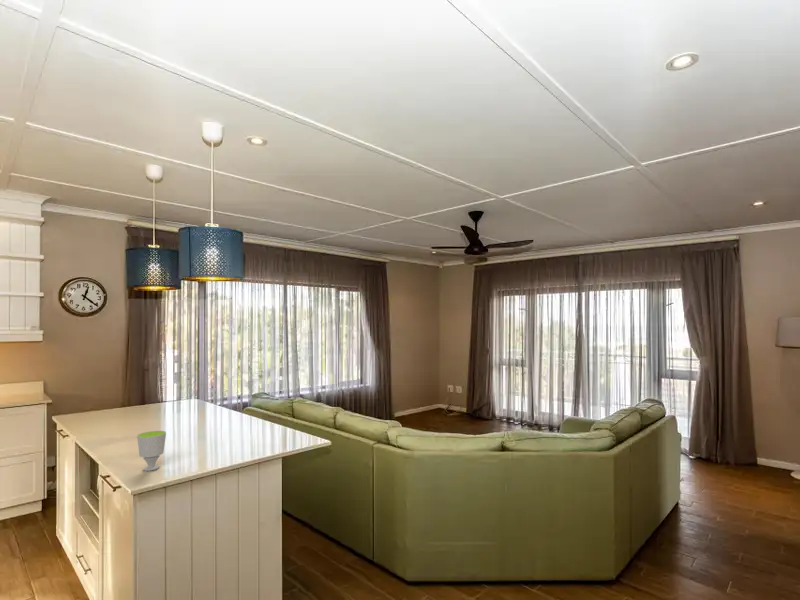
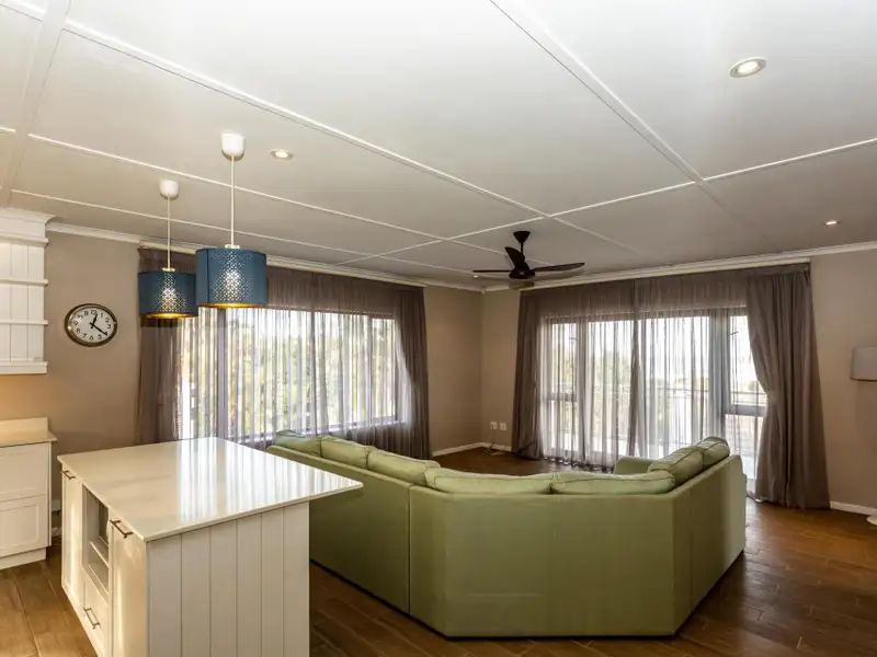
- cup [136,430,167,472]
